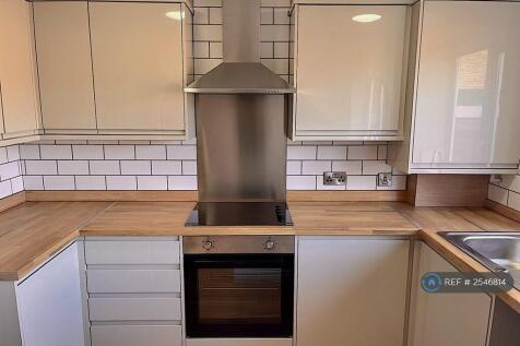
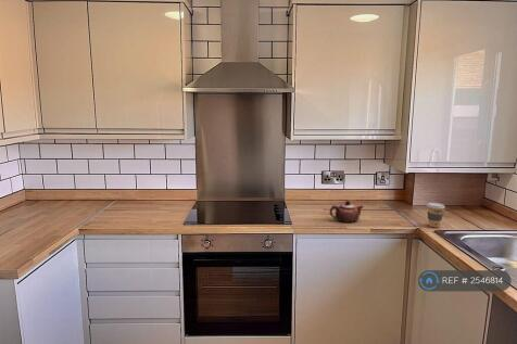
+ coffee cup [426,202,446,228]
+ teapot [329,200,364,224]
